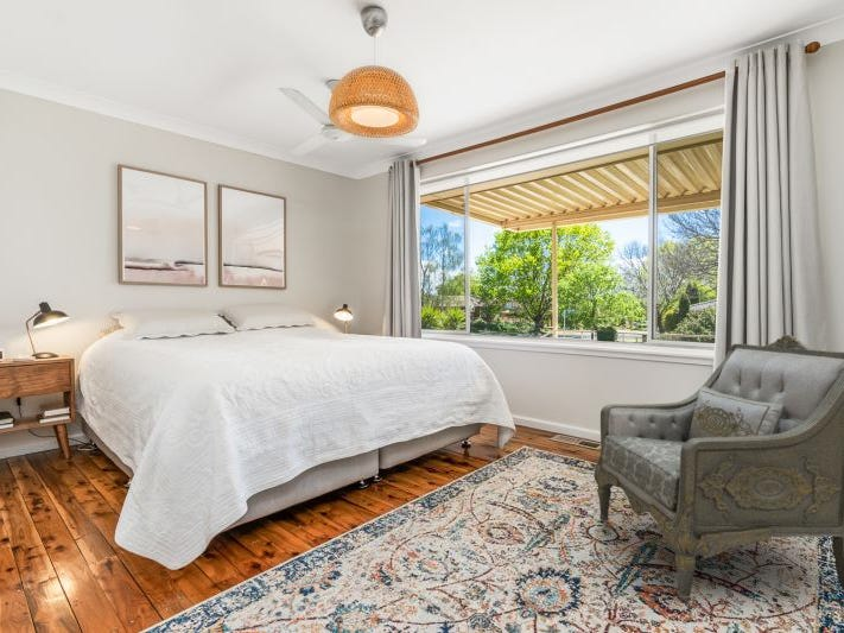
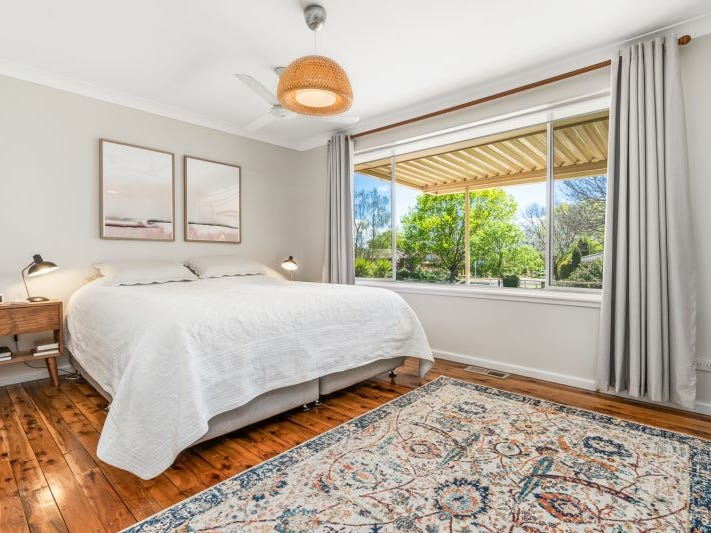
- armchair [592,334,844,603]
